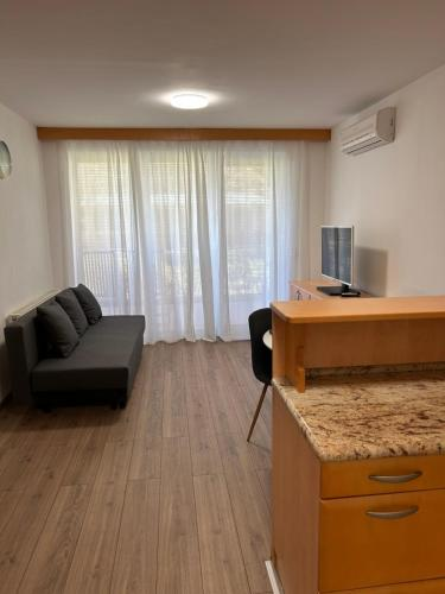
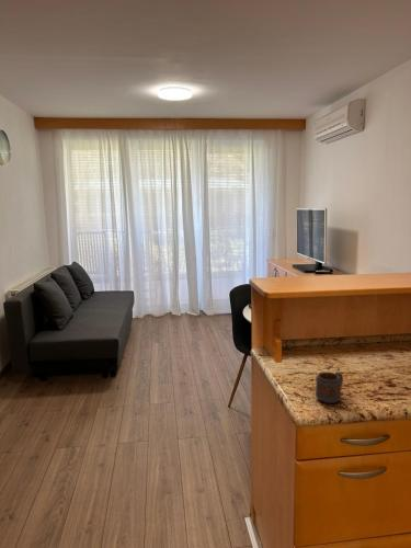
+ mug [315,370,344,404]
